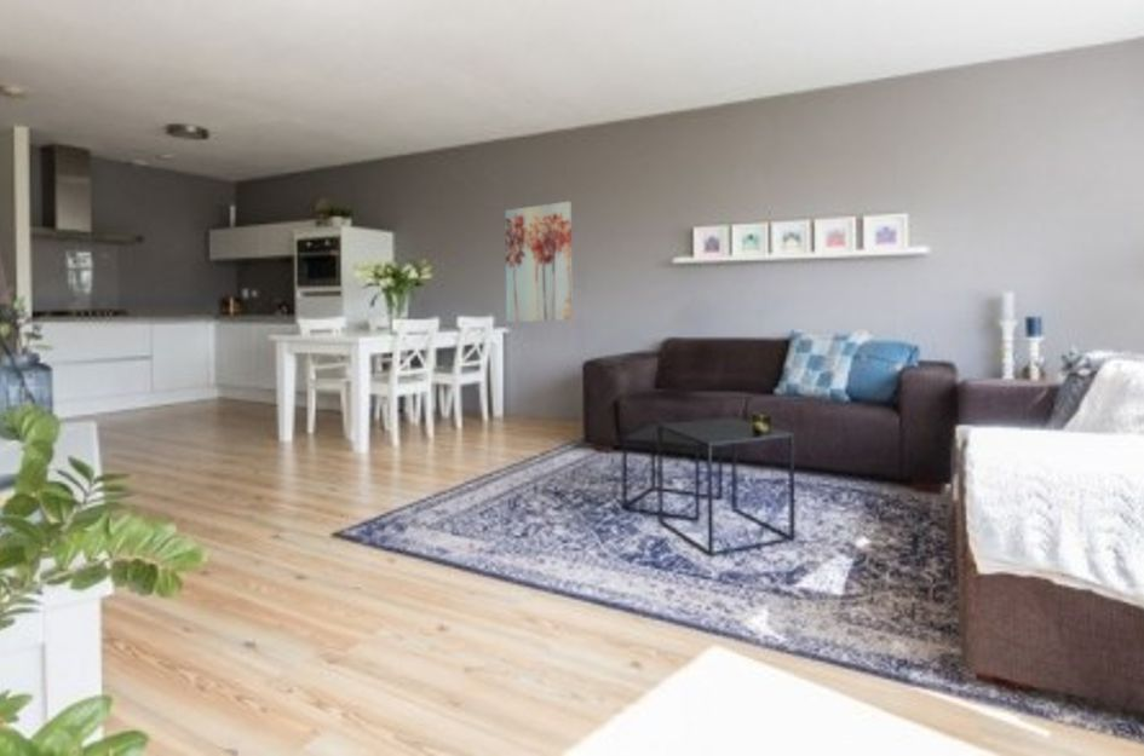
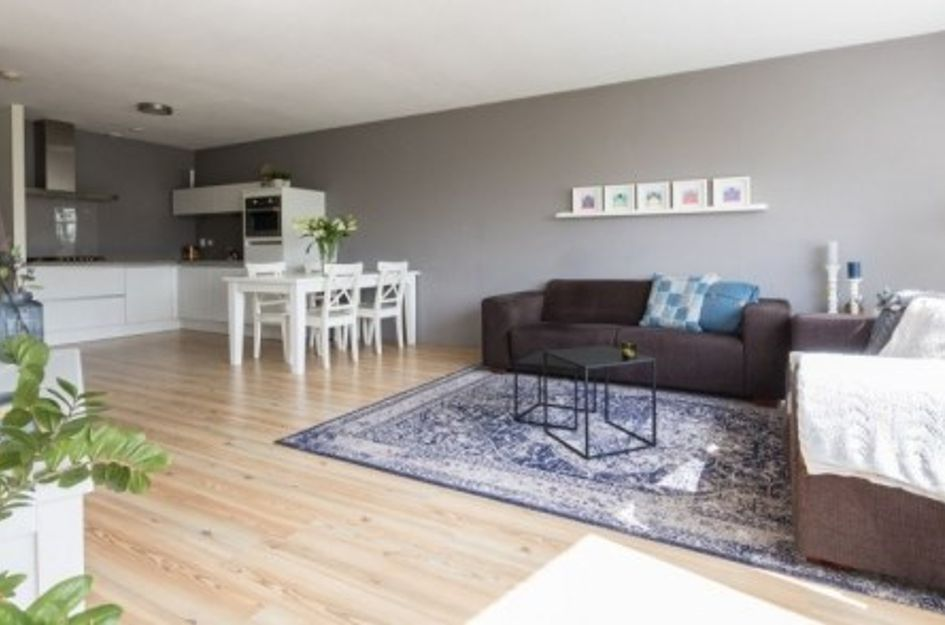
- wall art [504,201,574,323]
